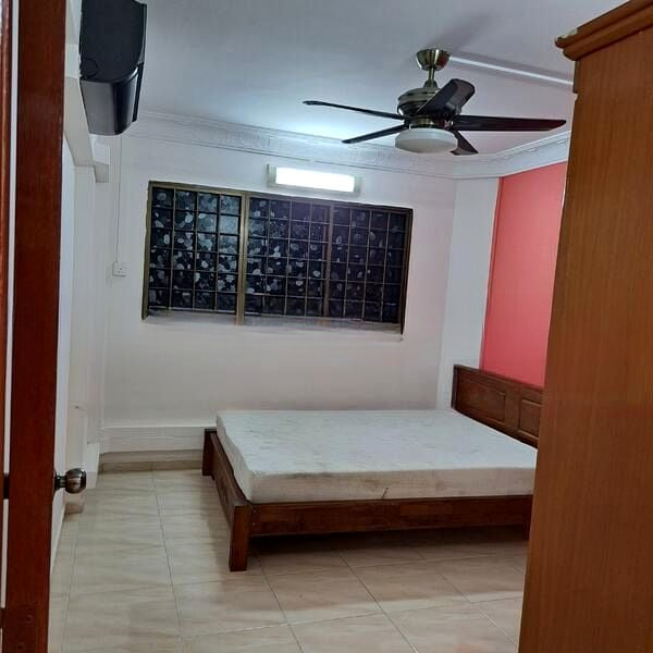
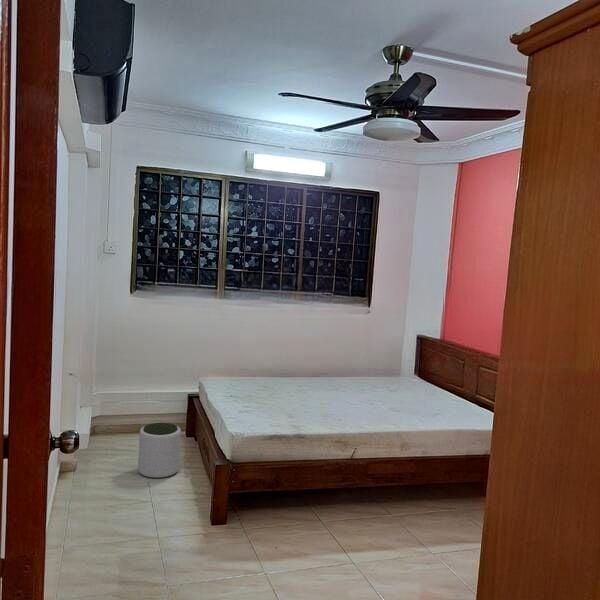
+ plant pot [137,422,182,479]
